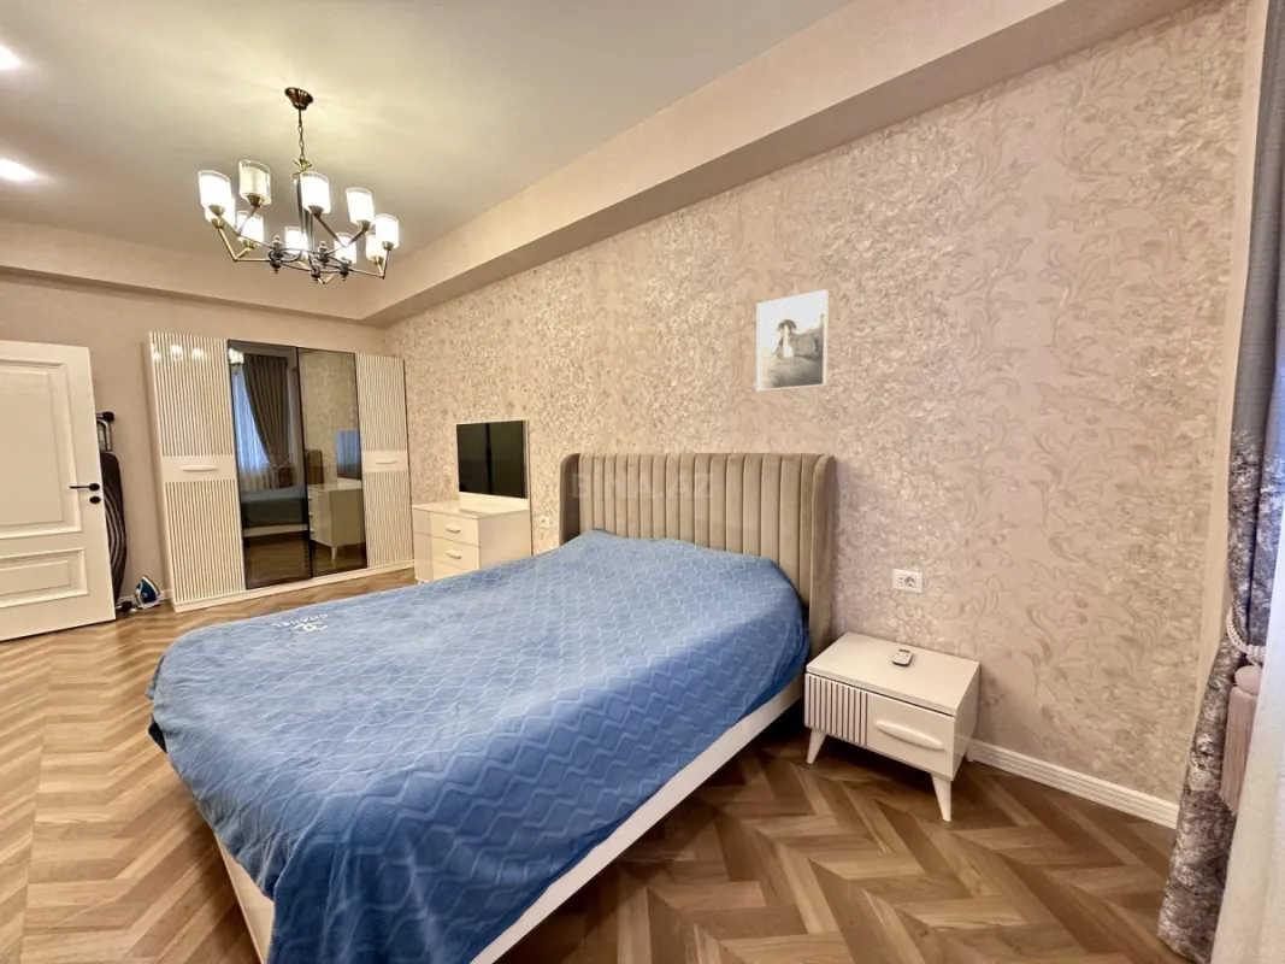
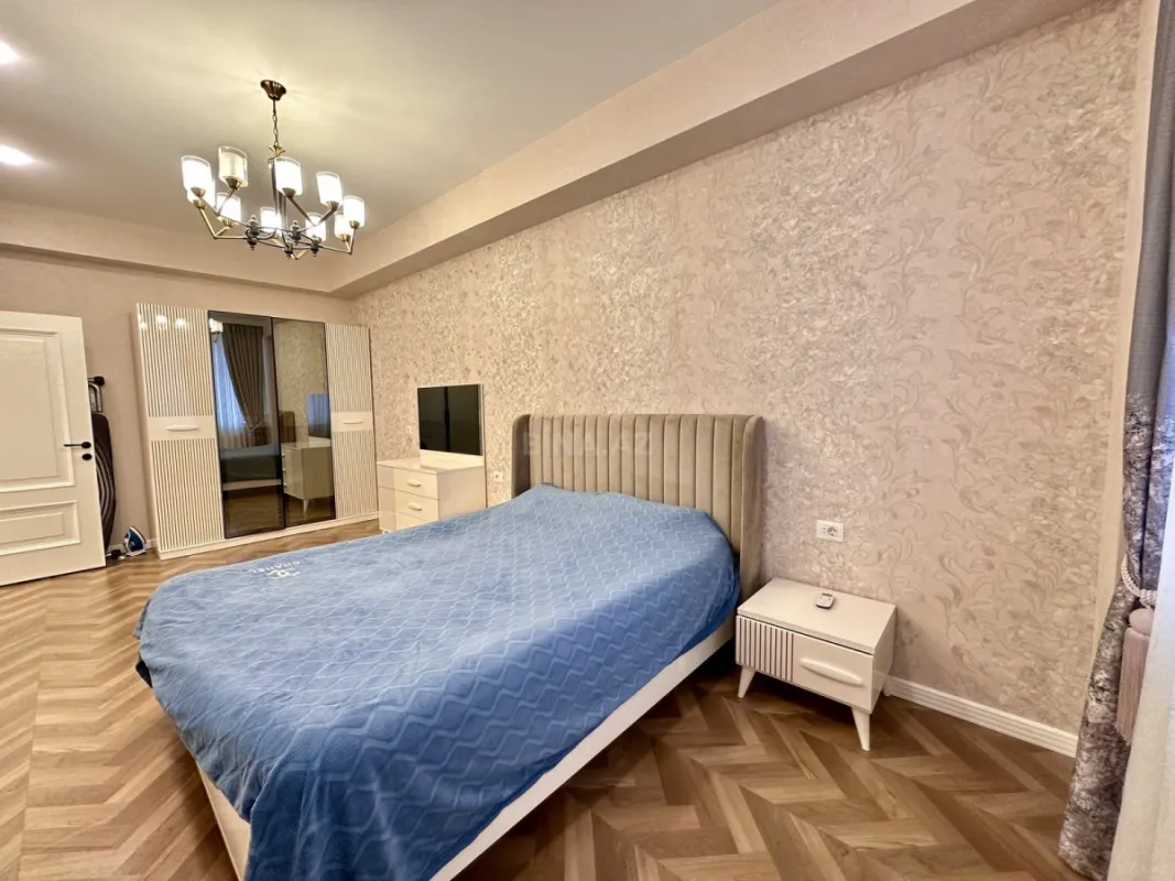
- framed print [755,288,830,393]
